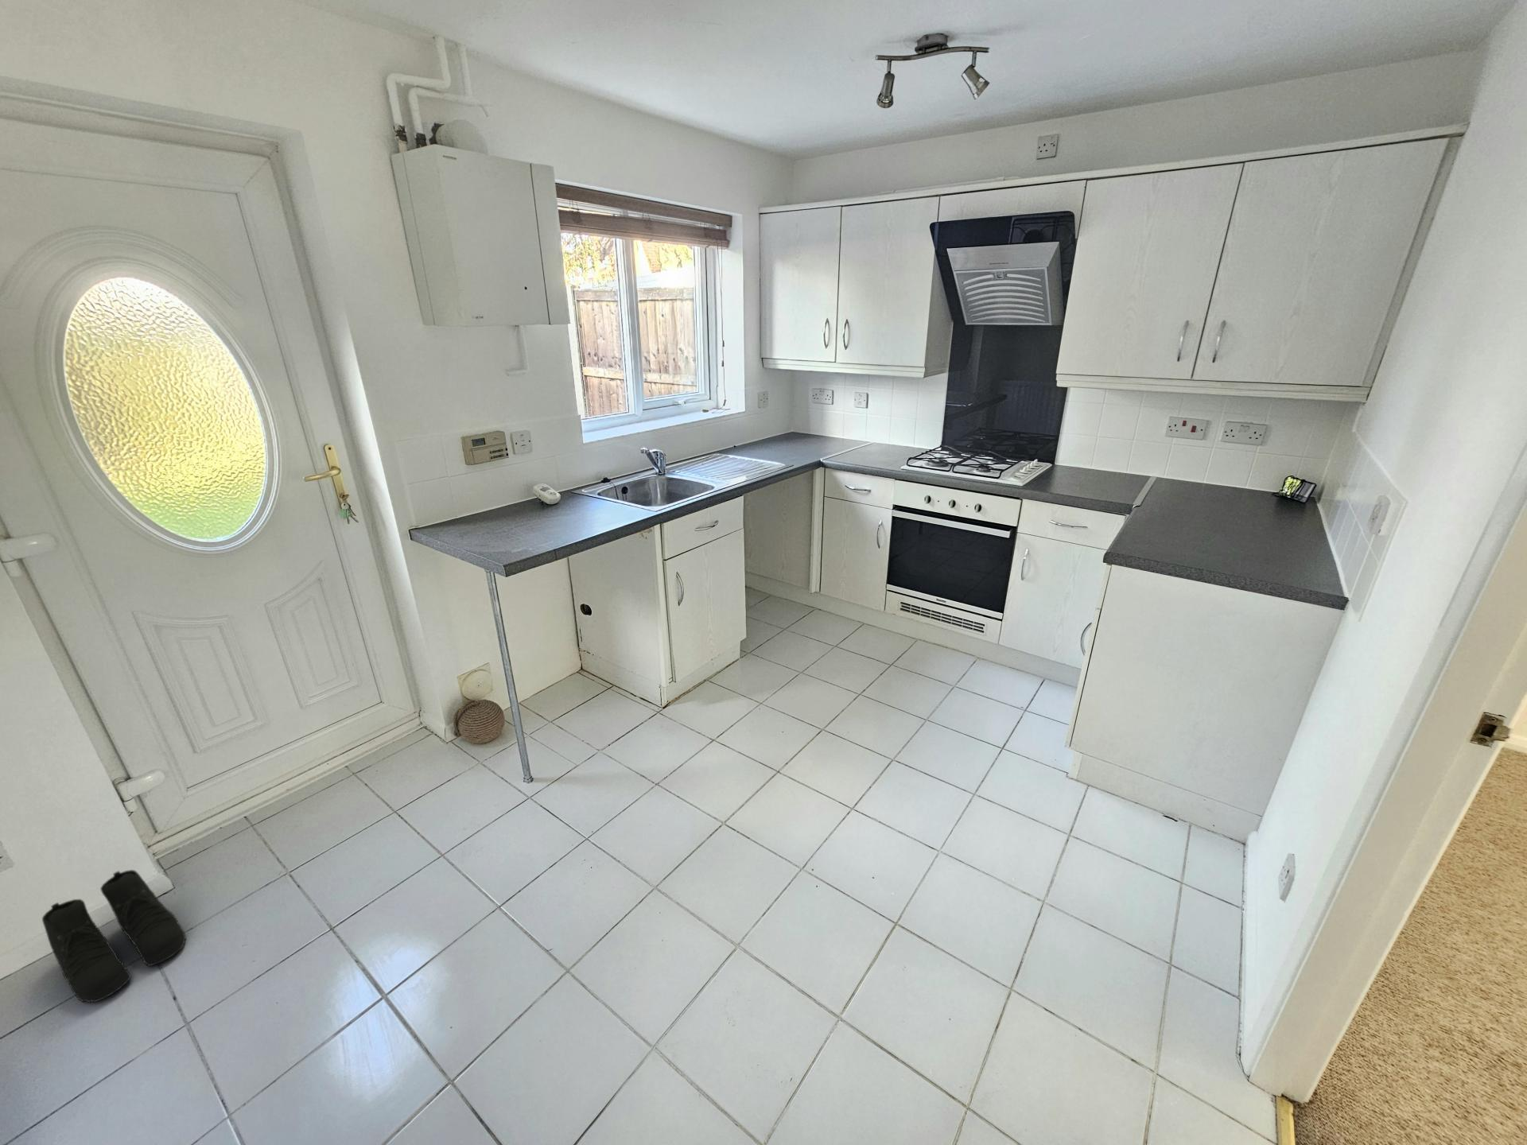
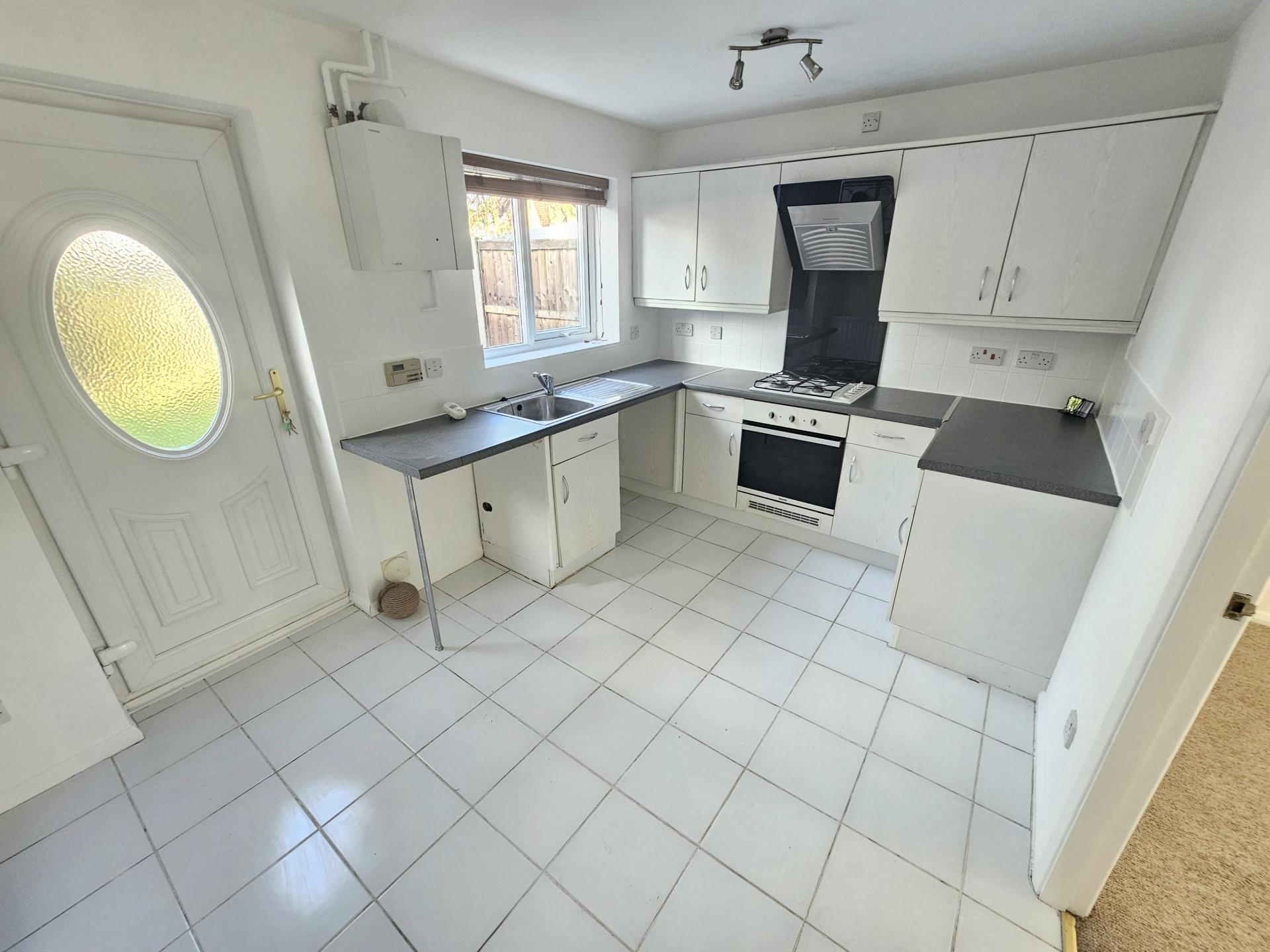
- boots [41,870,186,1003]
